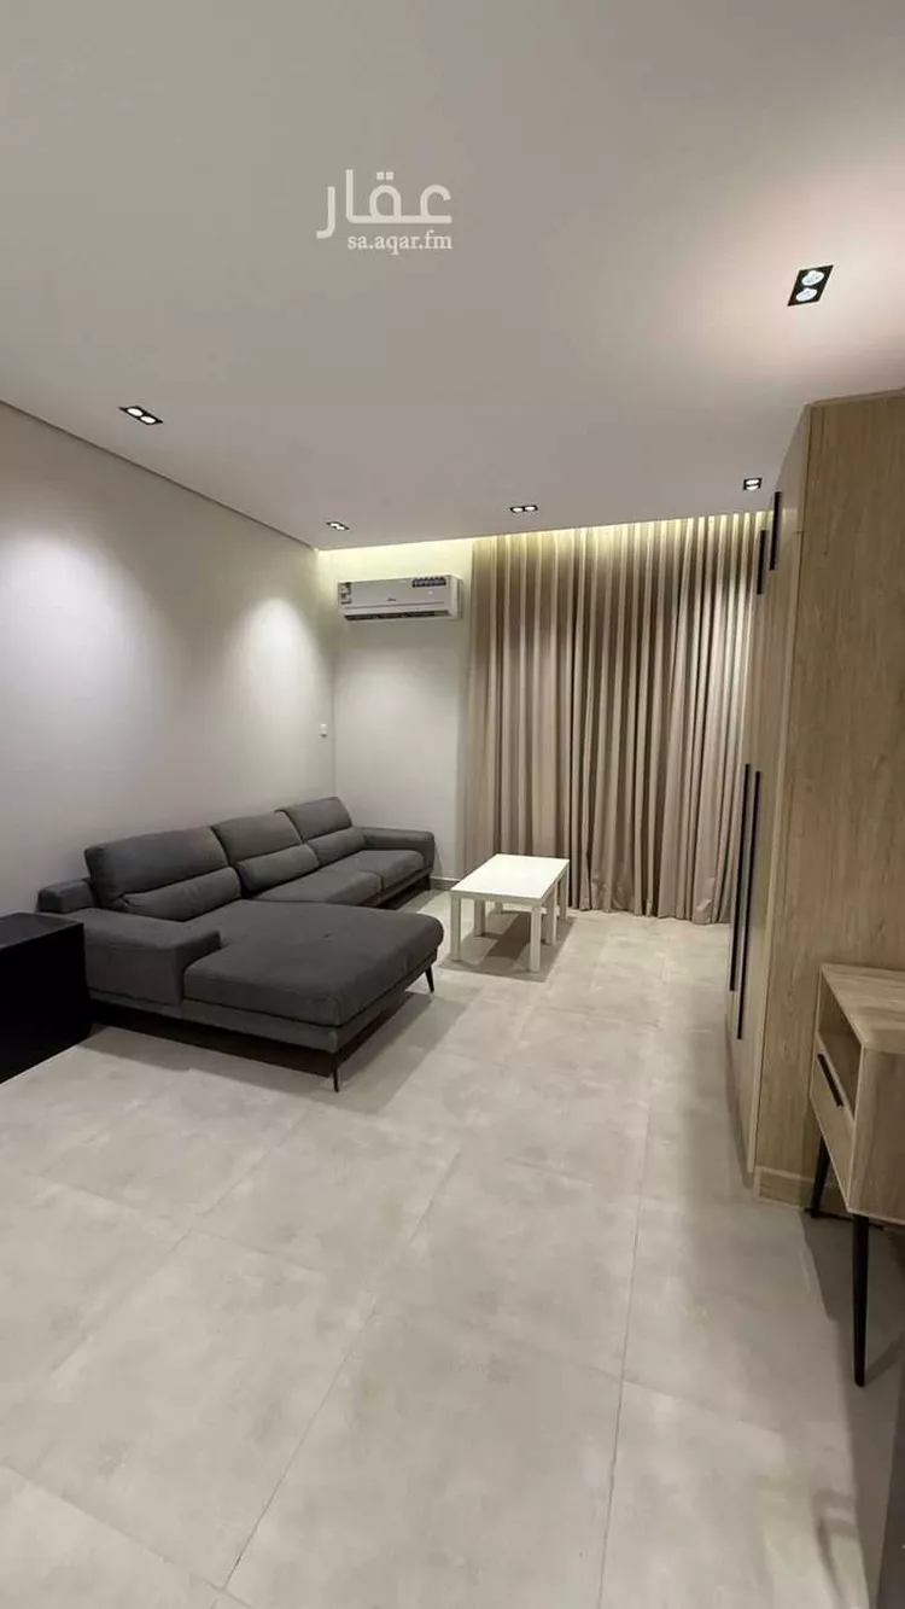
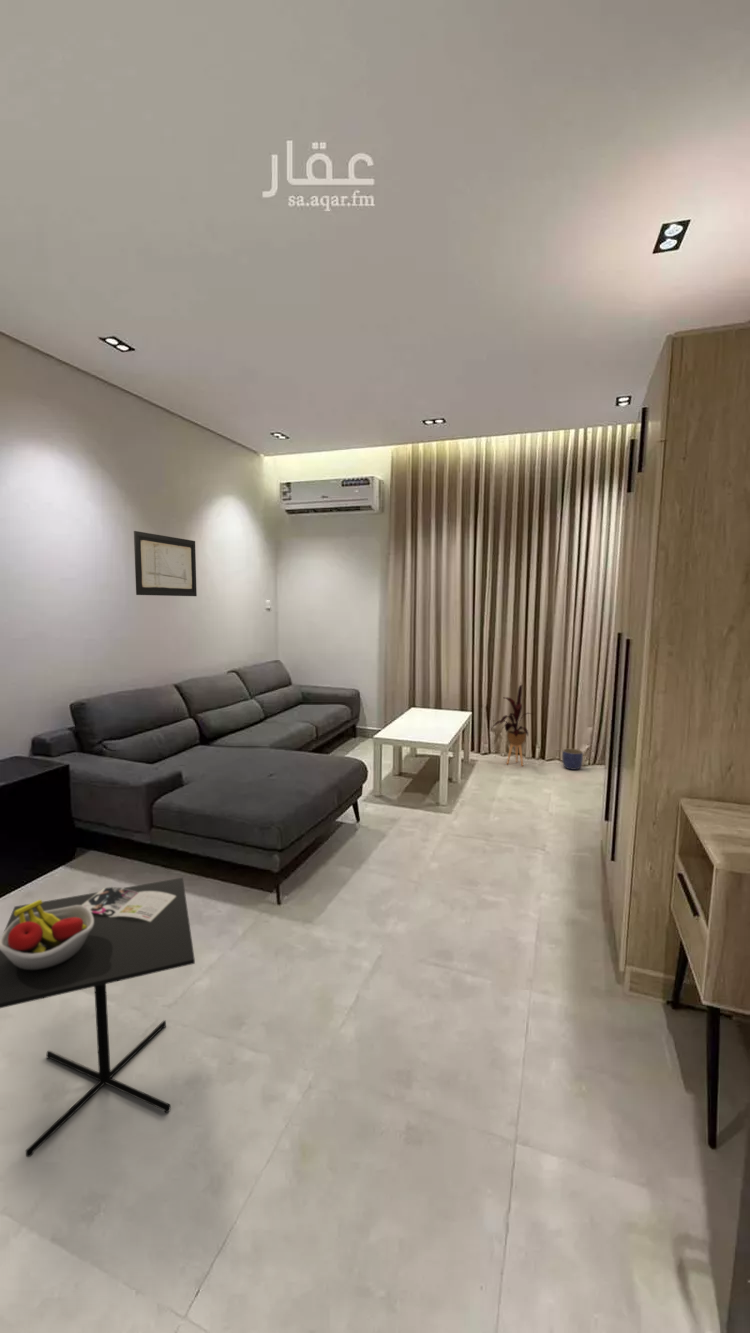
+ house plant [489,684,535,767]
+ kitchen table [0,877,196,1158]
+ planter [561,748,584,771]
+ wall art [133,530,198,597]
